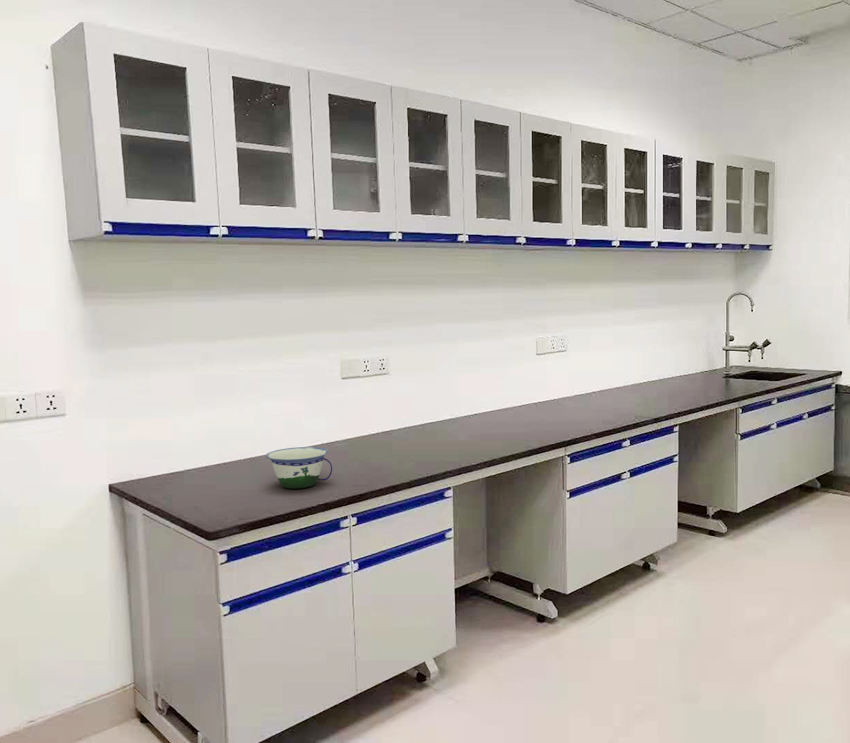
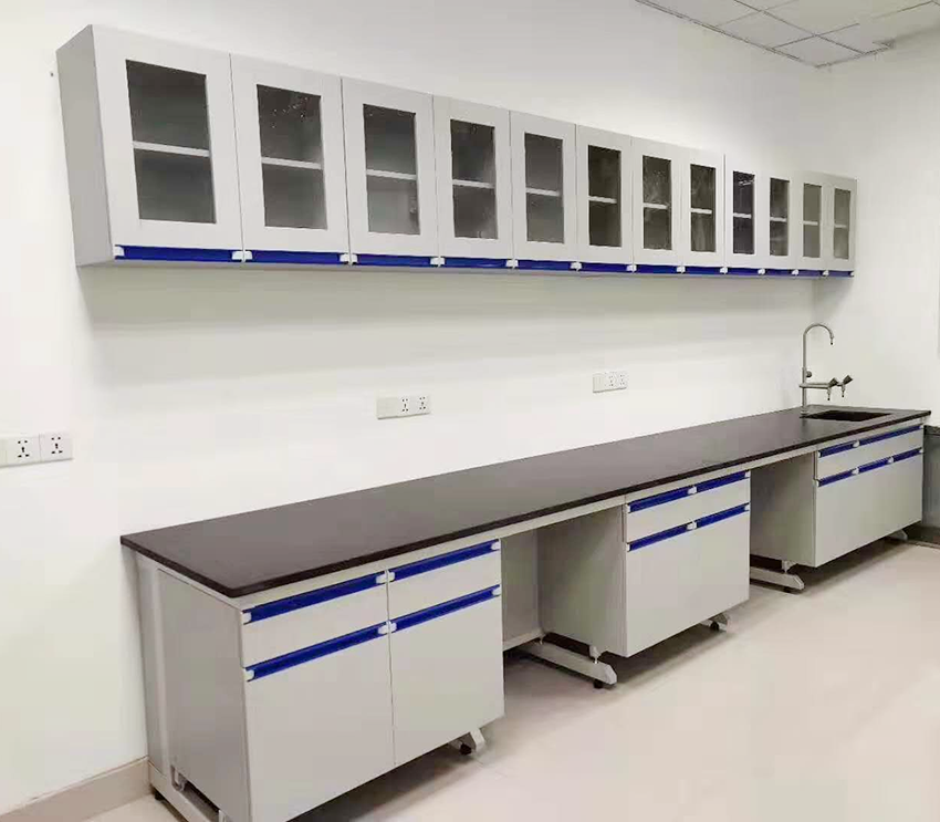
- bowl [265,446,333,489]
